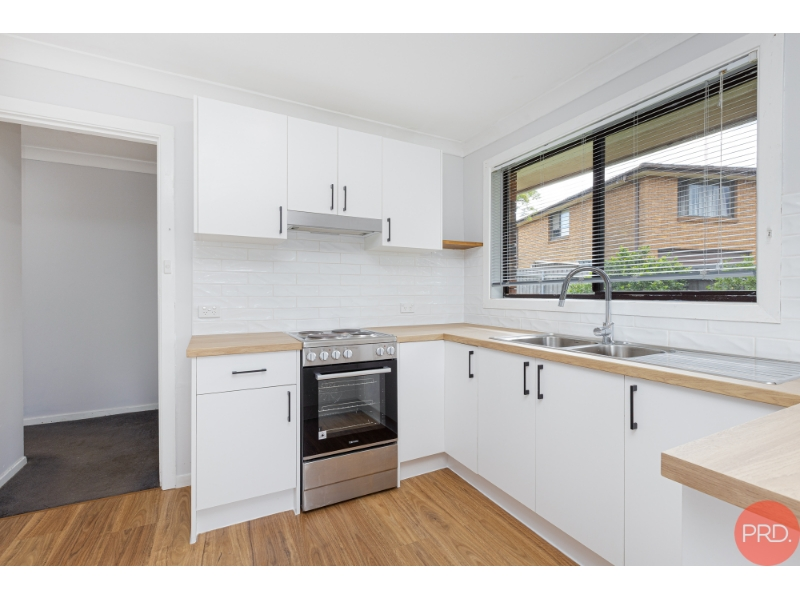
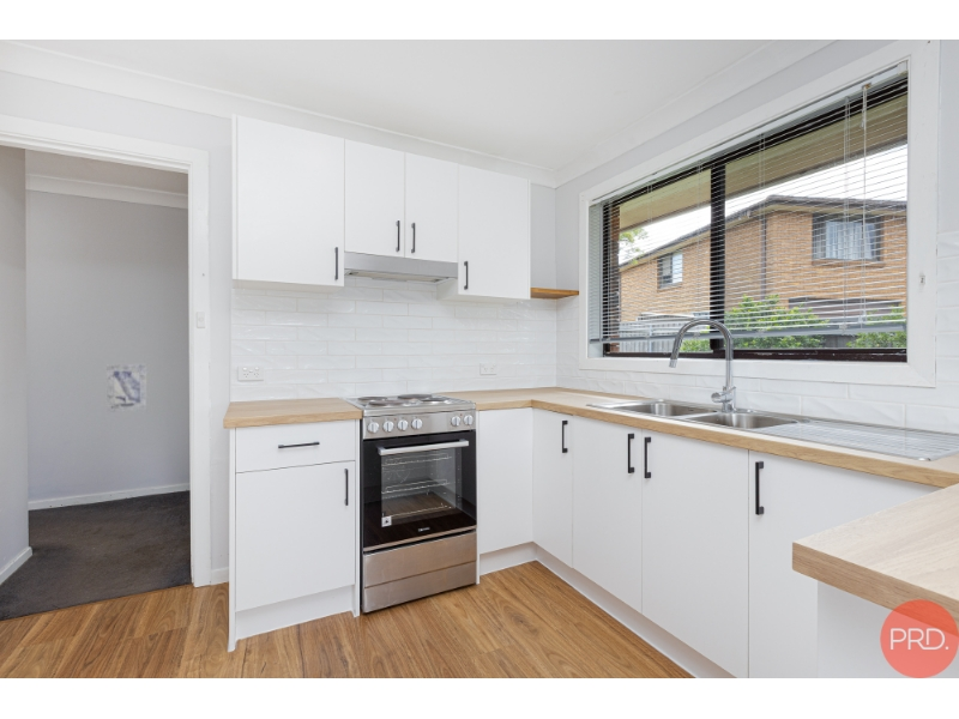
+ wall art [105,363,147,413]
